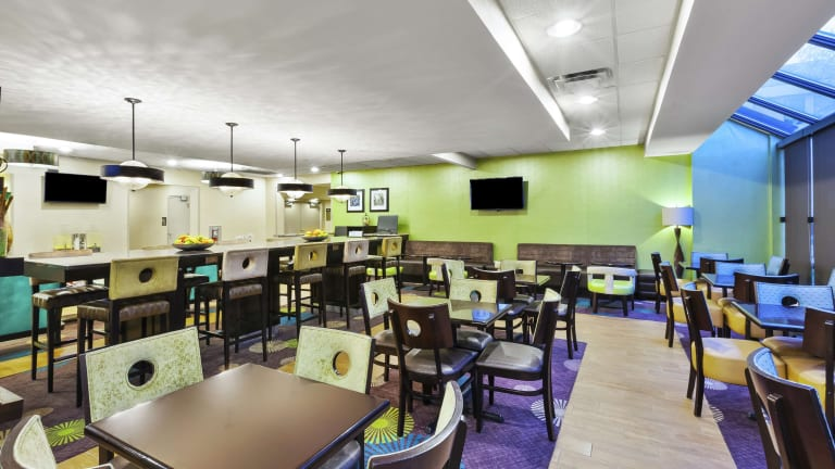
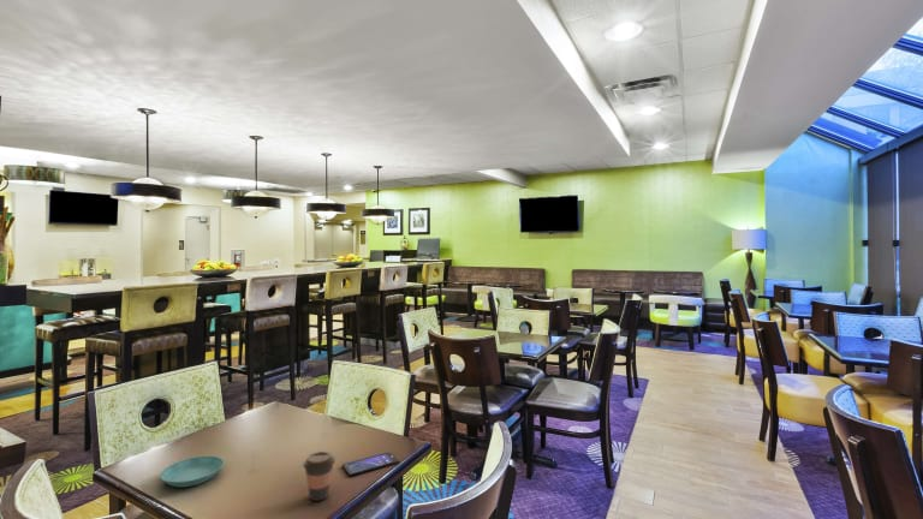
+ coffee cup [302,451,337,502]
+ smartphone [341,451,400,477]
+ saucer [159,455,225,488]
